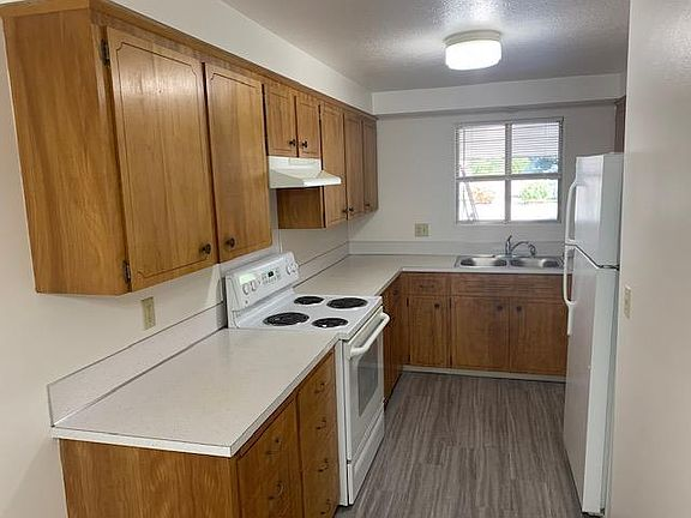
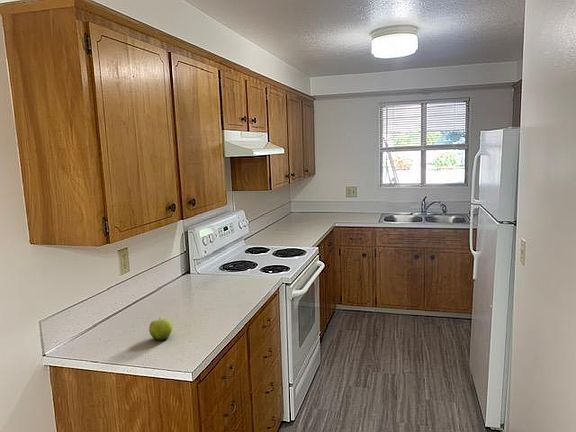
+ fruit [148,318,173,341]
